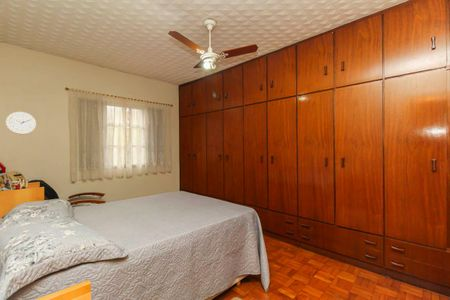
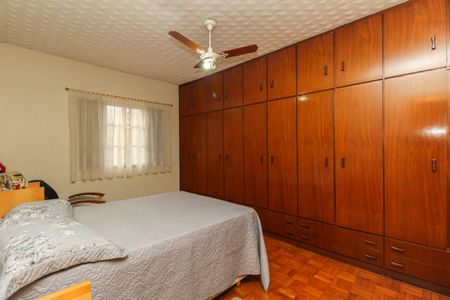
- wall clock [5,111,37,135]
